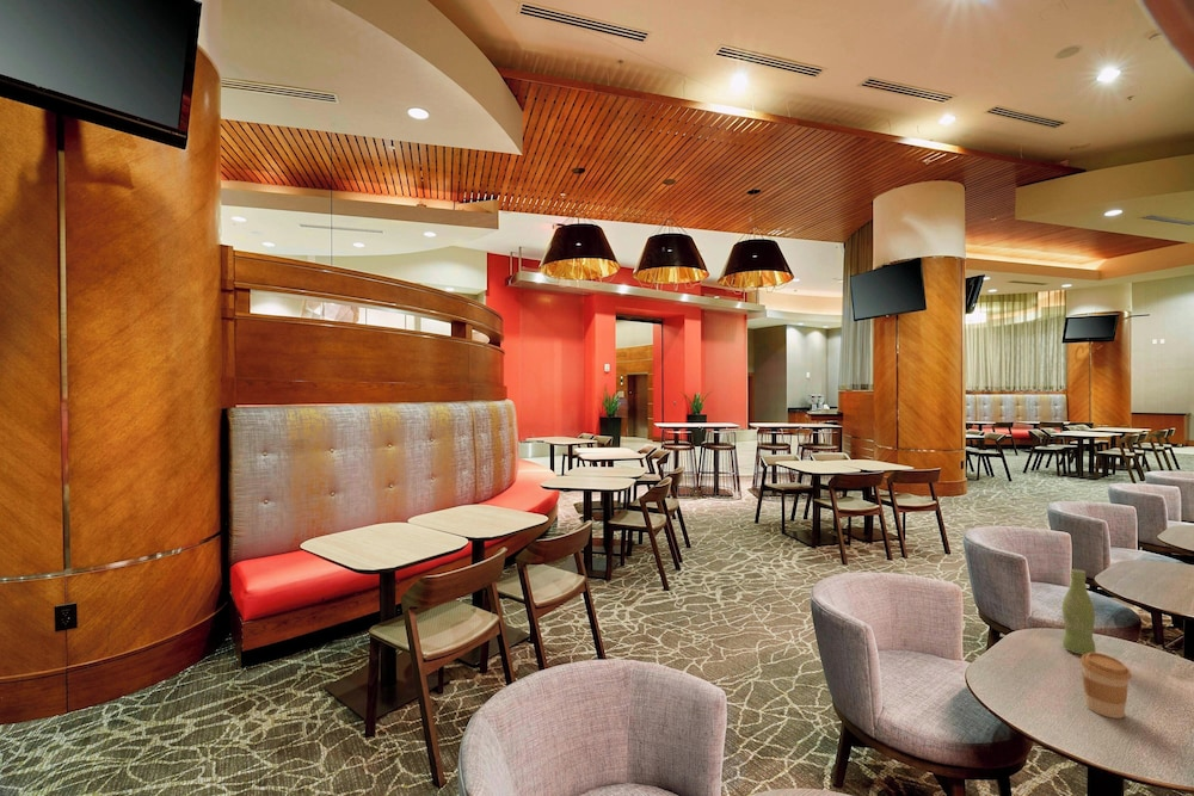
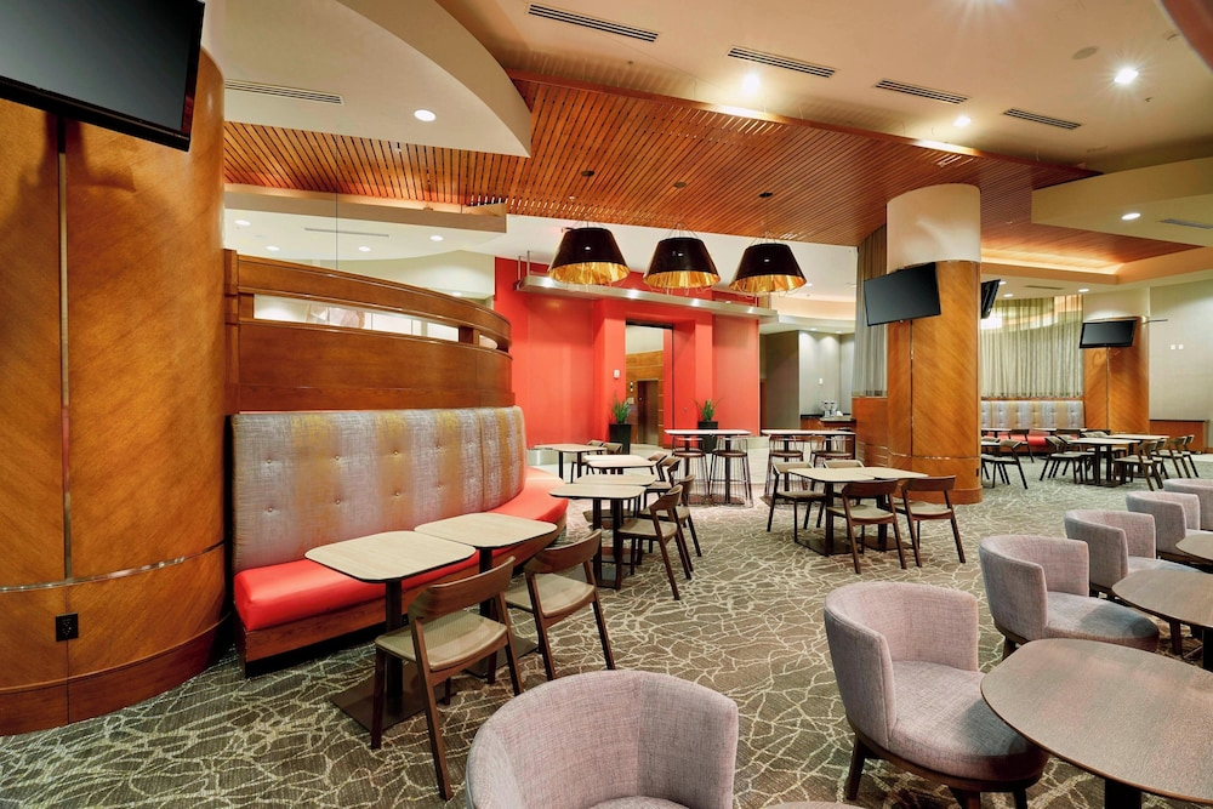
- bottle [1061,568,1097,655]
- coffee cup [1079,652,1132,720]
